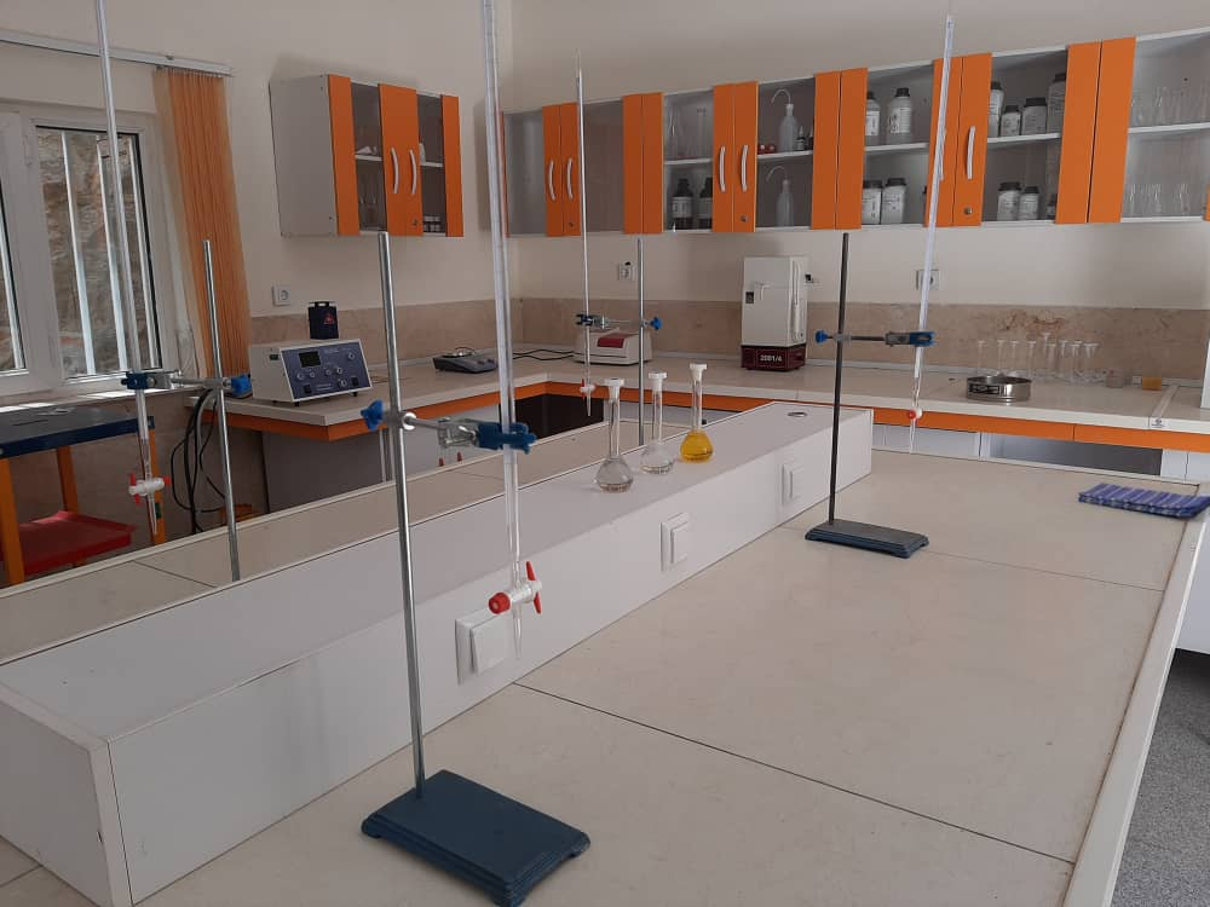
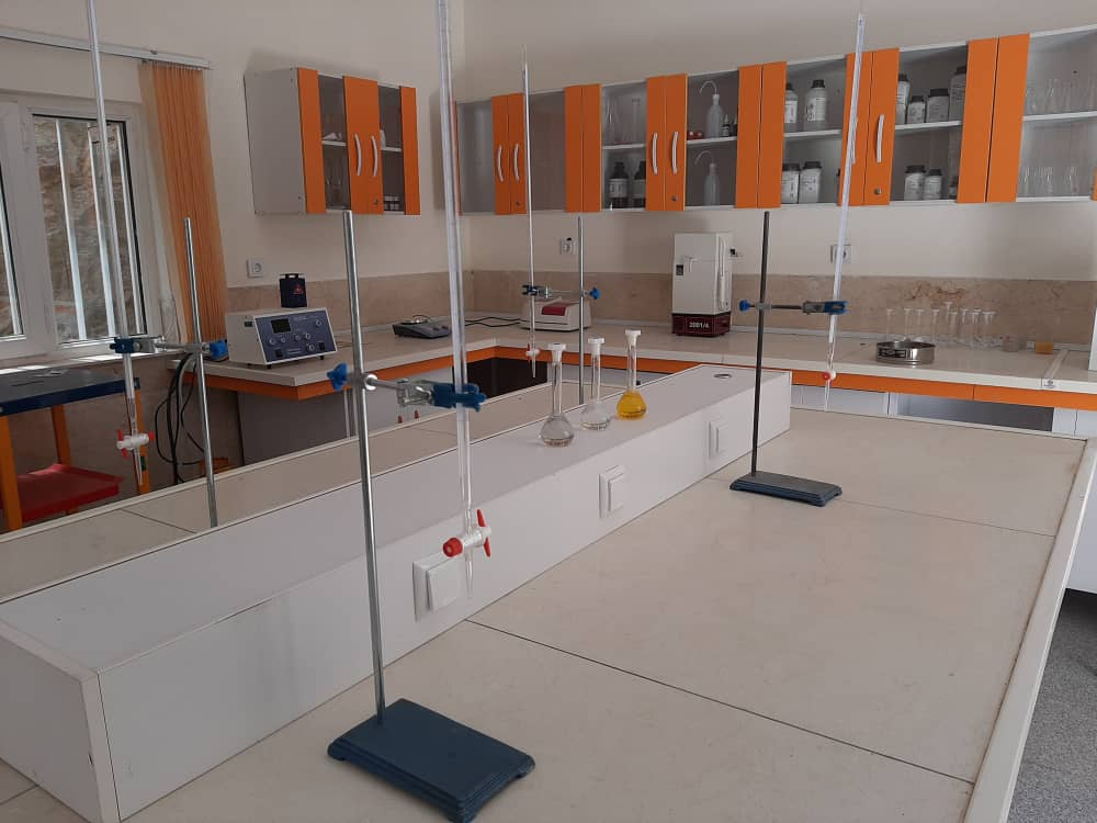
- dish towel [1077,481,1210,520]
